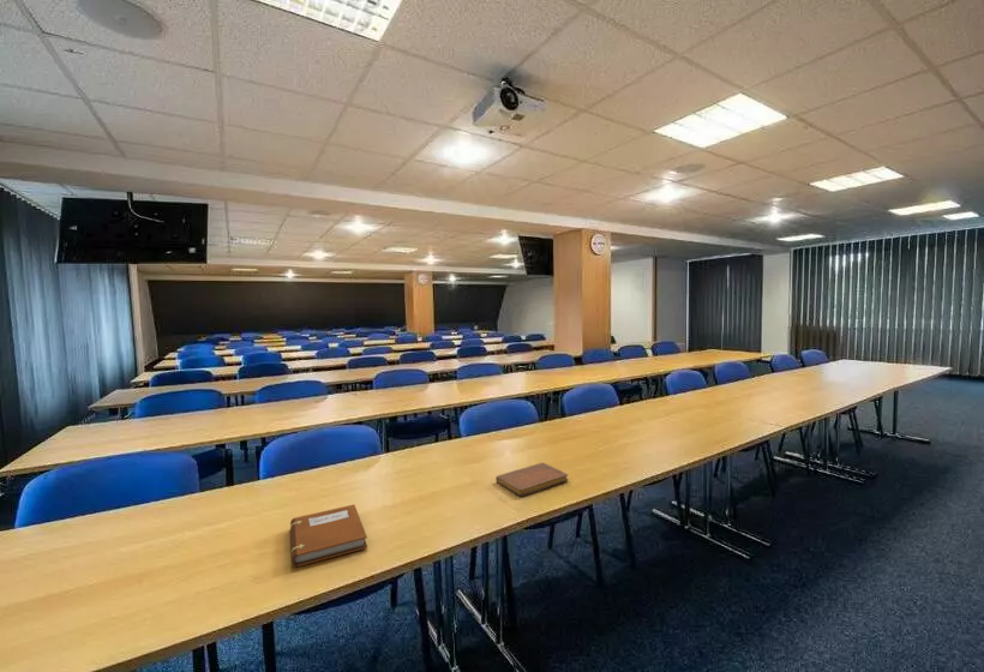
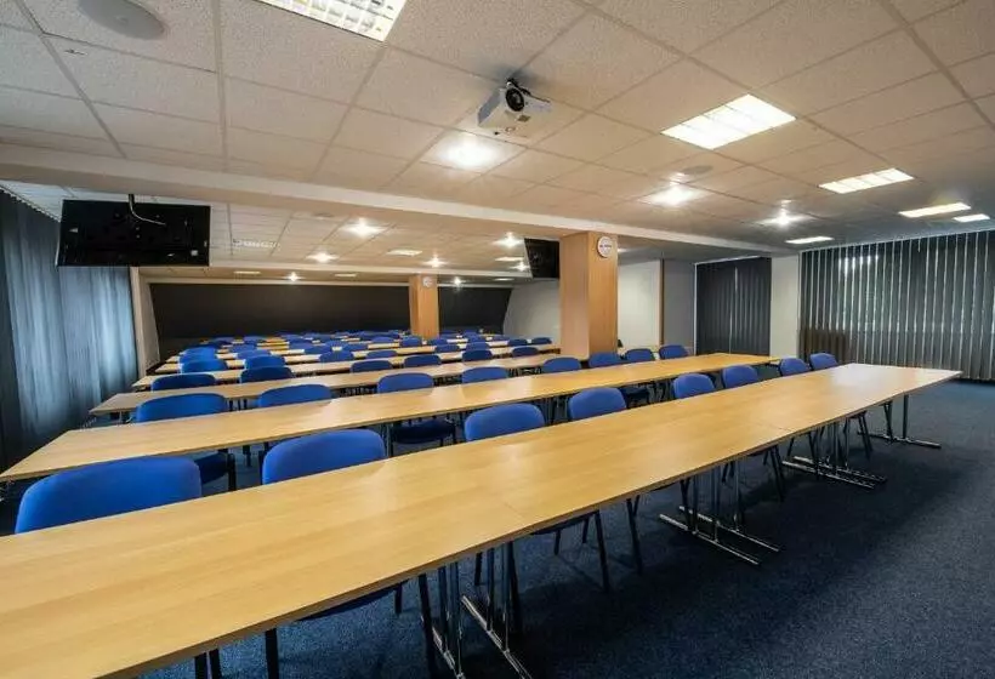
- notebook [494,462,570,497]
- notebook [289,504,368,568]
